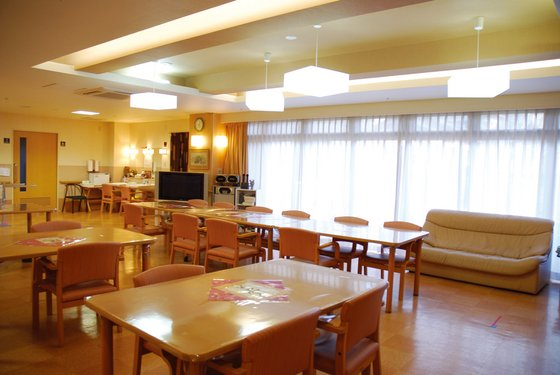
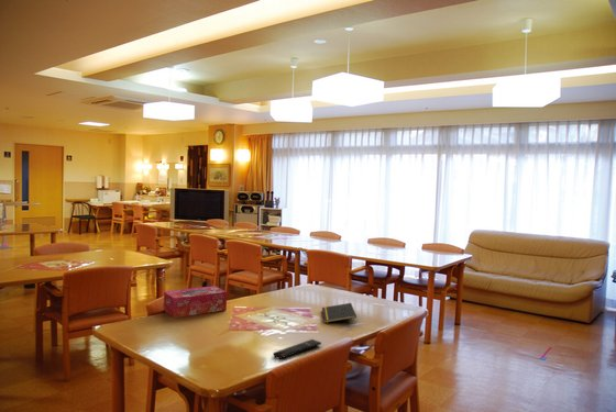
+ notepad [321,302,358,324]
+ tissue box [163,285,228,319]
+ remote control [272,338,322,360]
